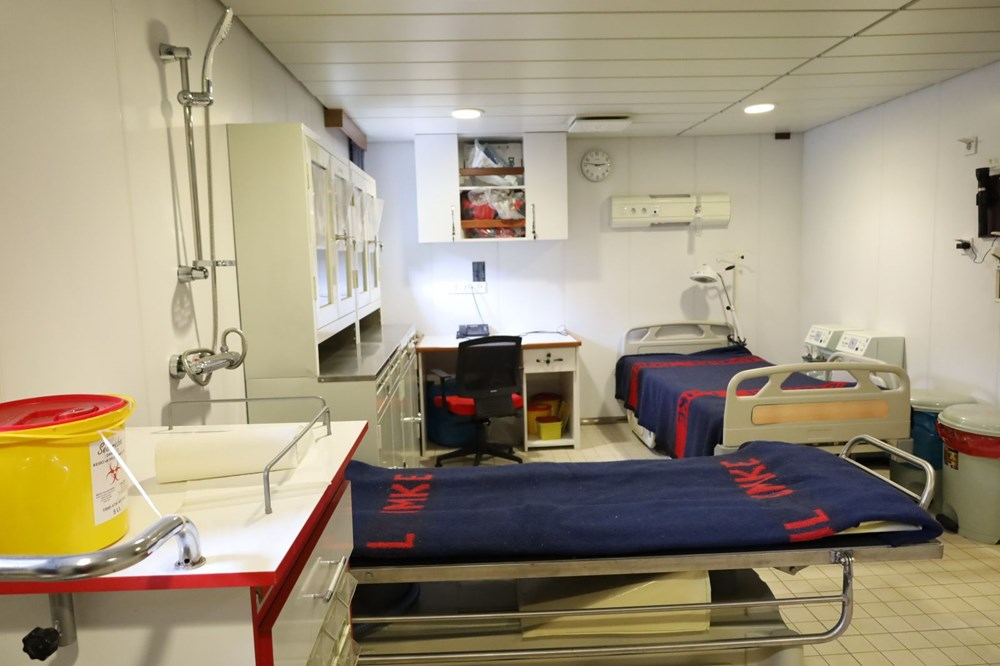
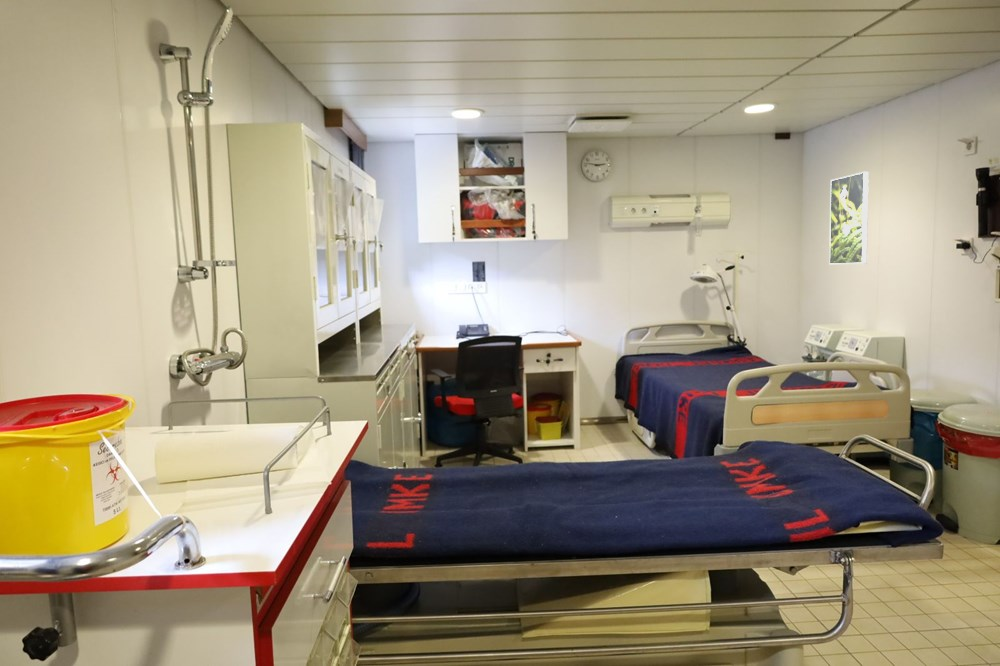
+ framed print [828,170,870,265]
